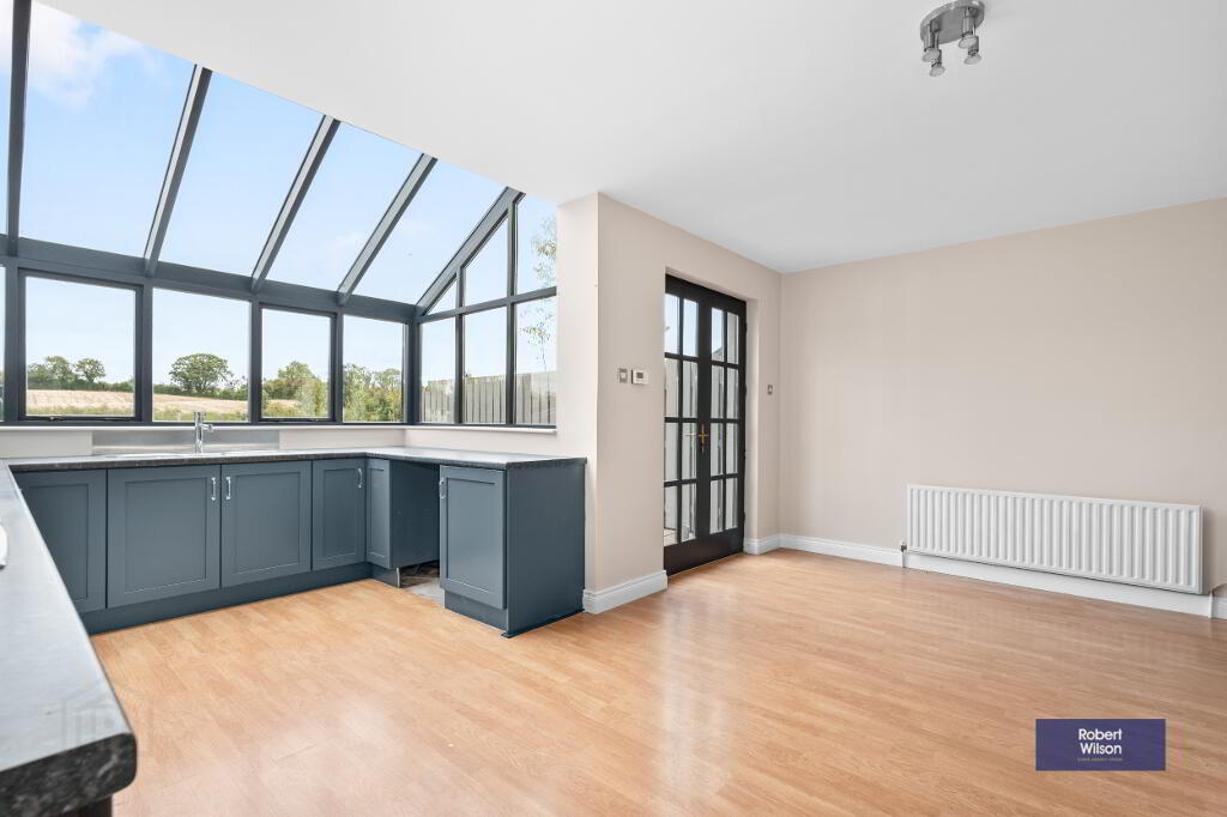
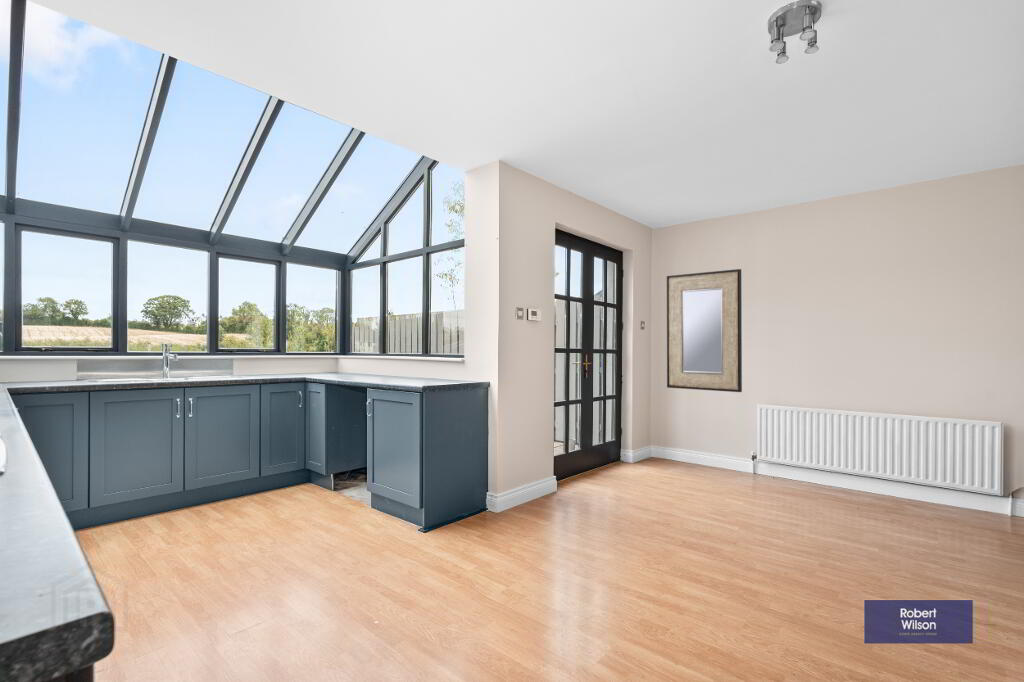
+ home mirror [666,268,743,393]
